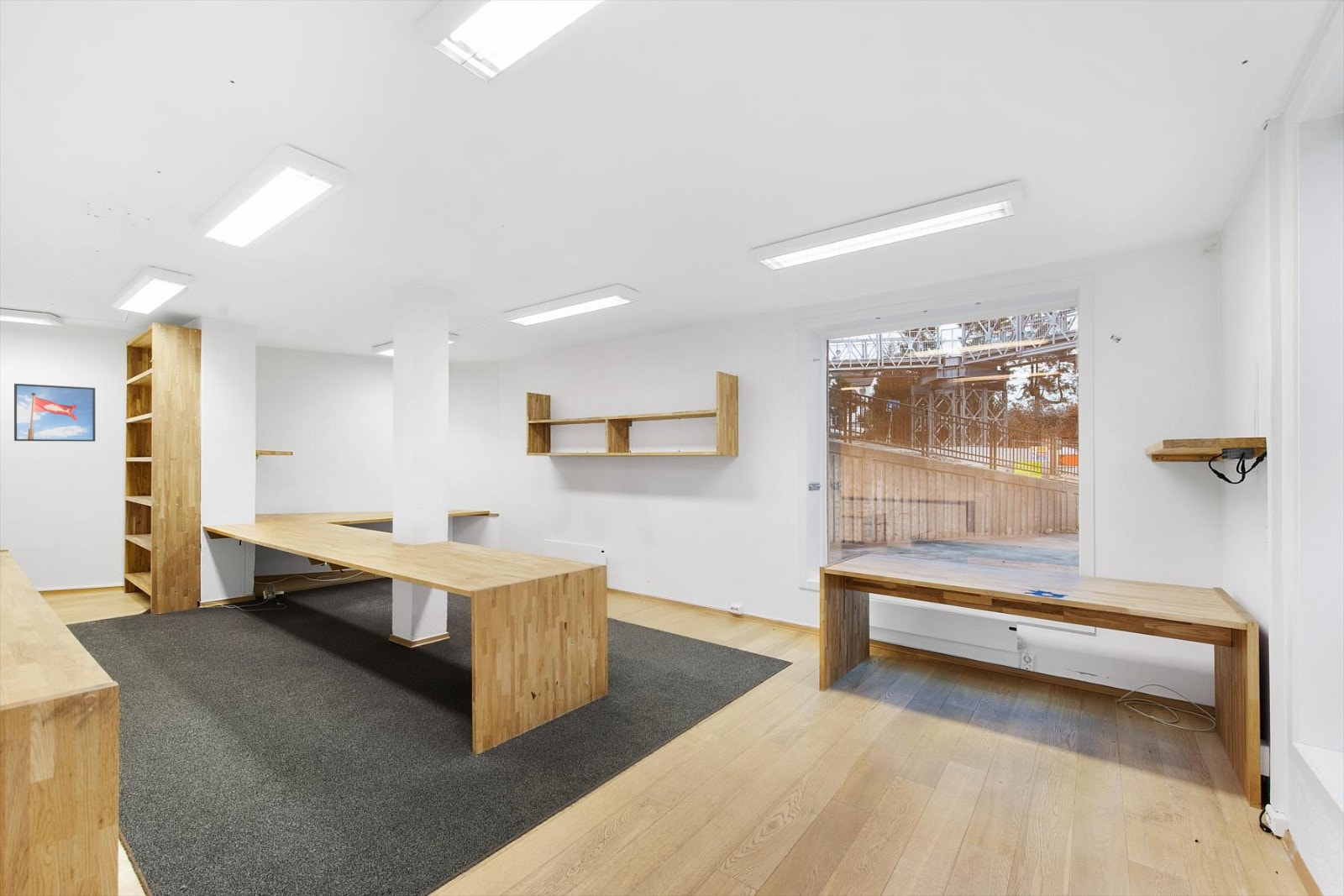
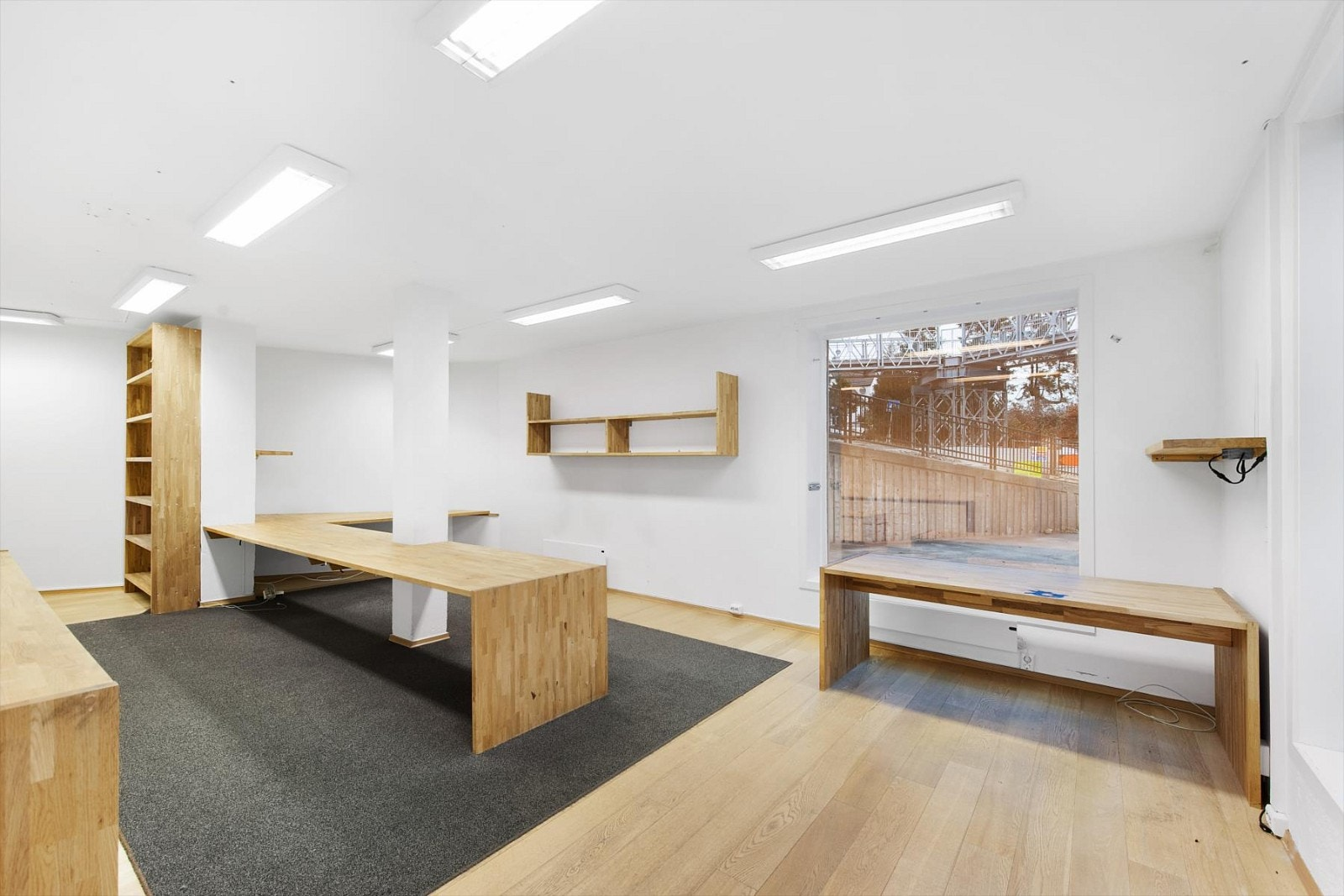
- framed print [13,383,96,443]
